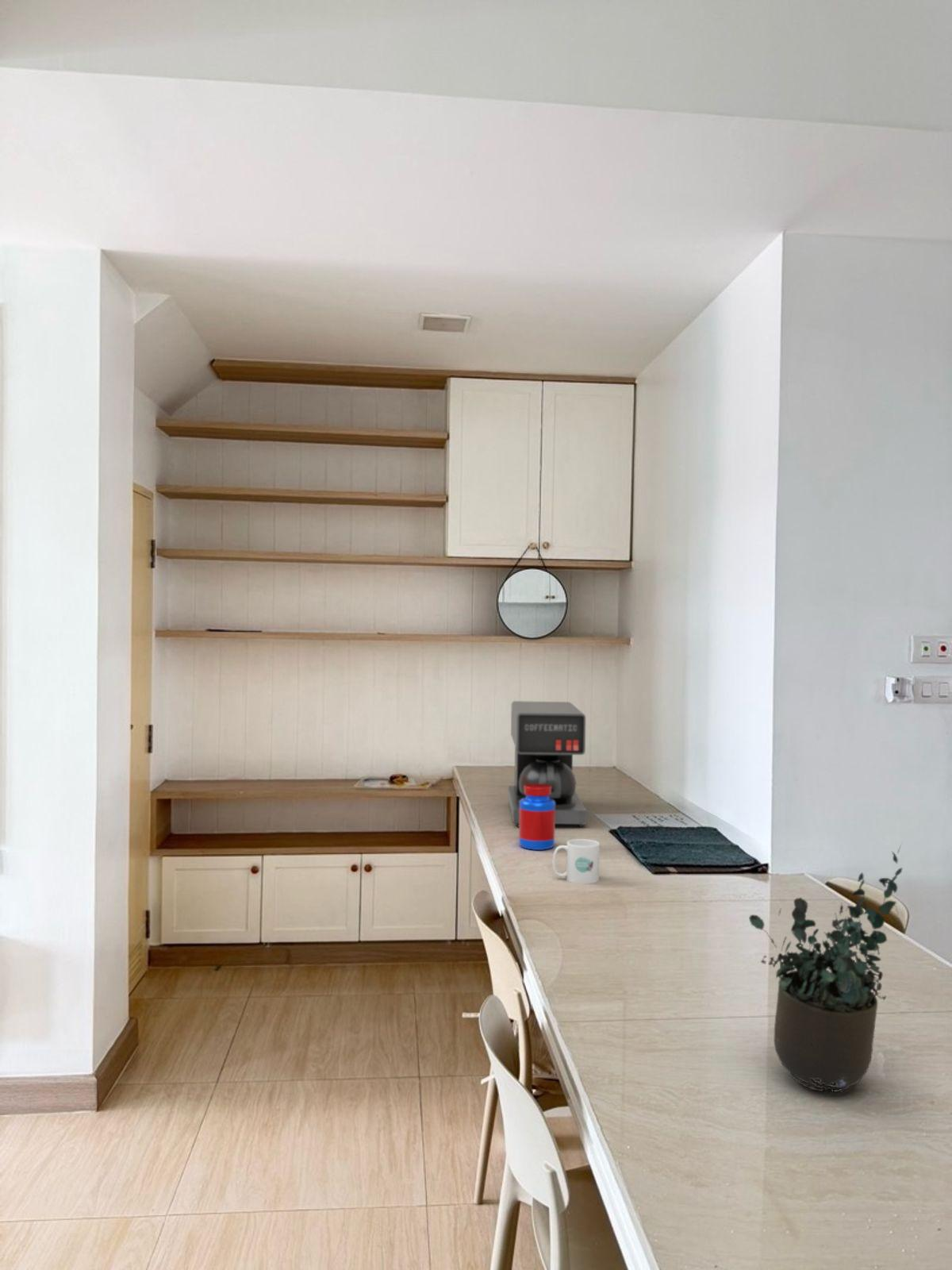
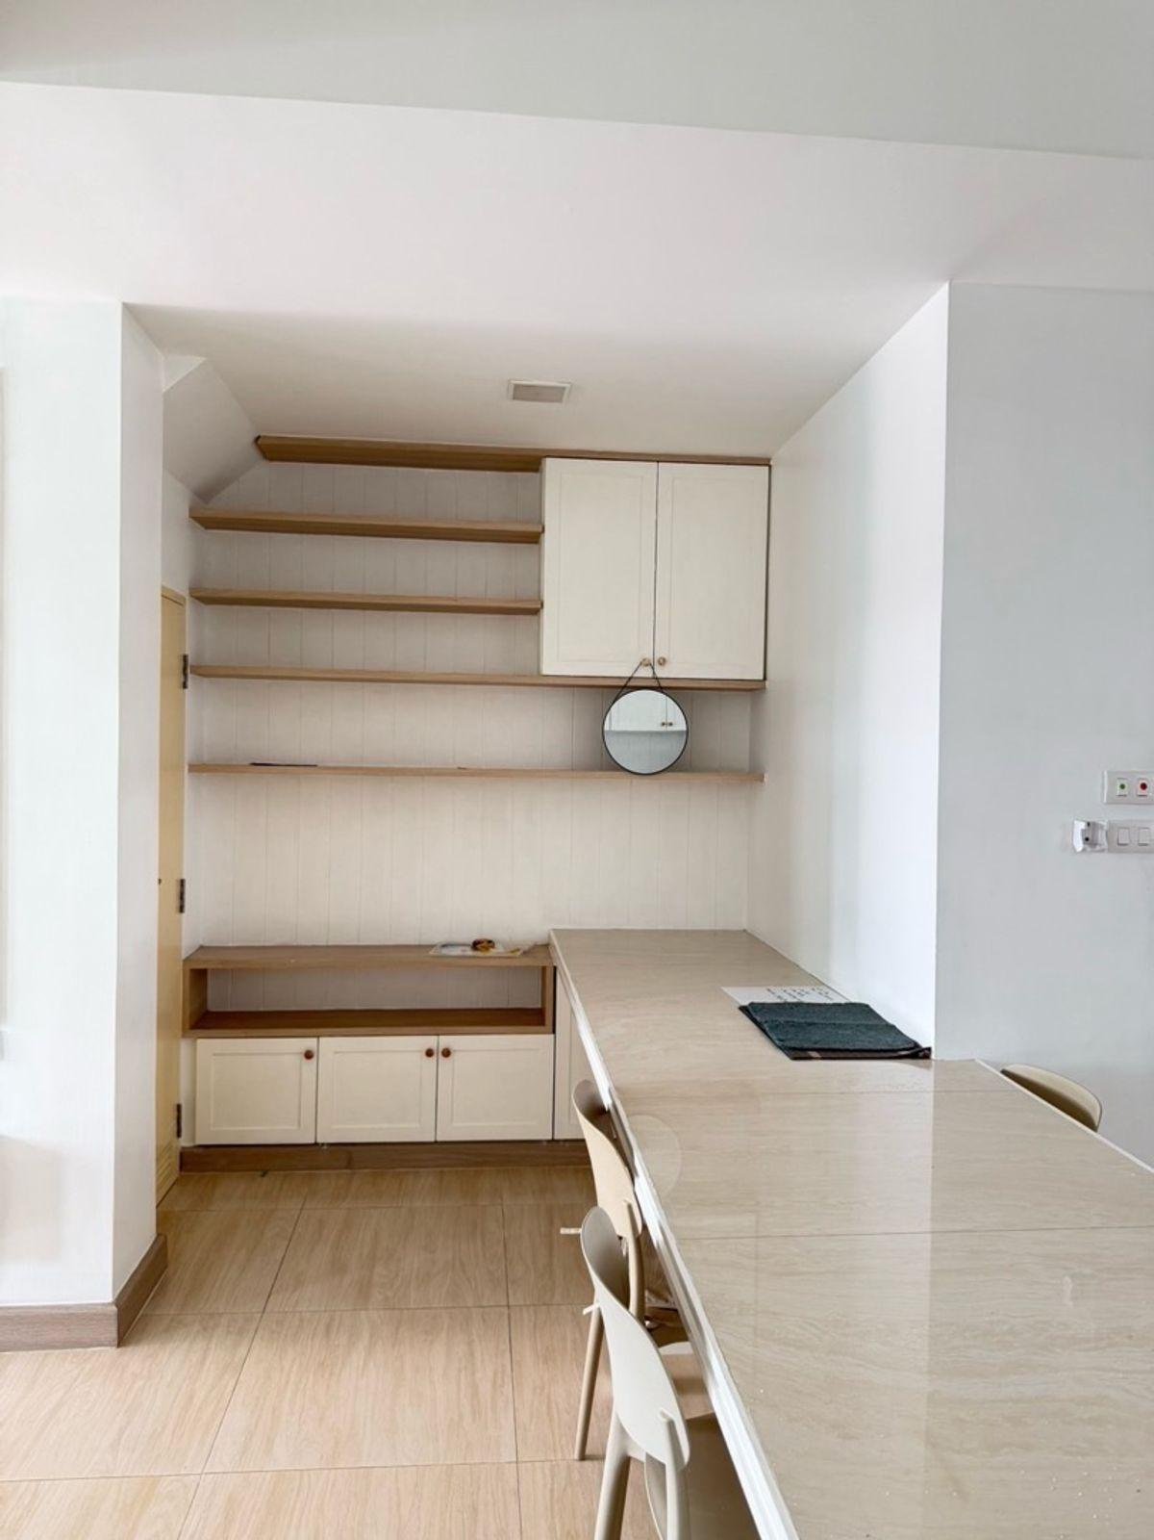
- coffee maker [507,700,588,828]
- potted plant [748,842,903,1094]
- mug [552,838,601,885]
- jar [518,783,556,851]
